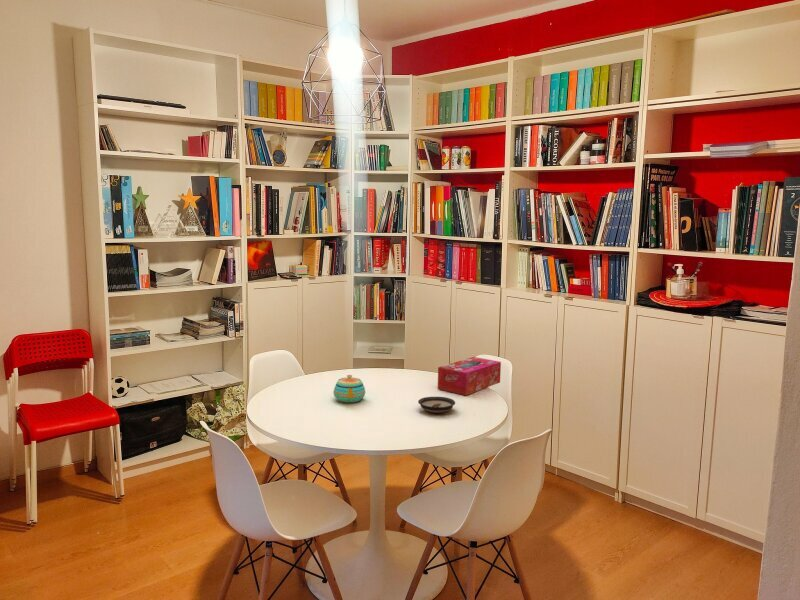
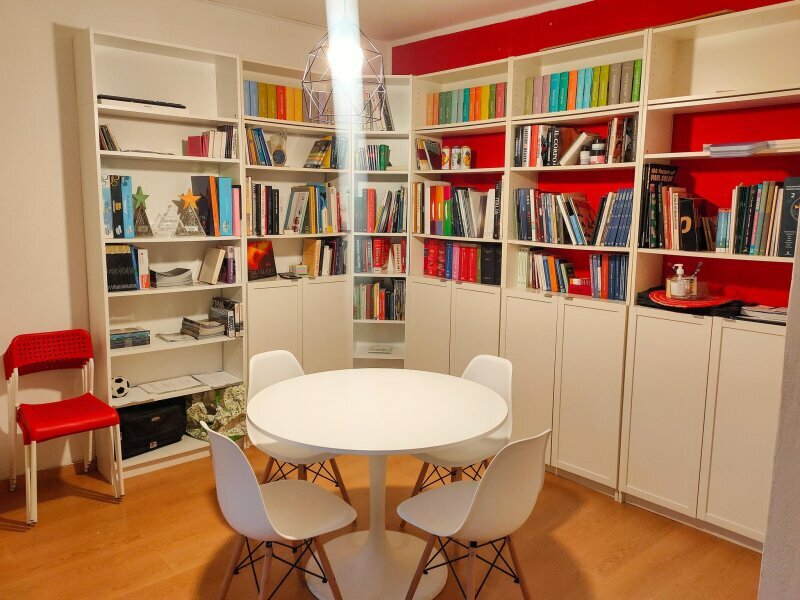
- tissue box [437,356,502,396]
- teapot [332,374,366,403]
- saucer [417,396,456,414]
